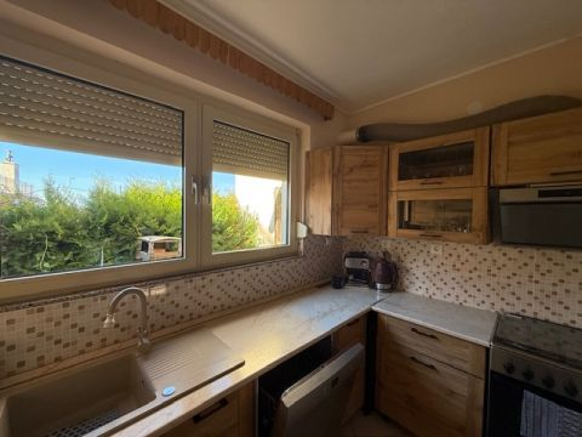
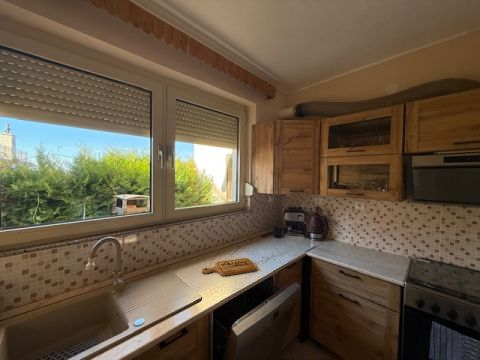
+ cutting board [201,257,258,277]
